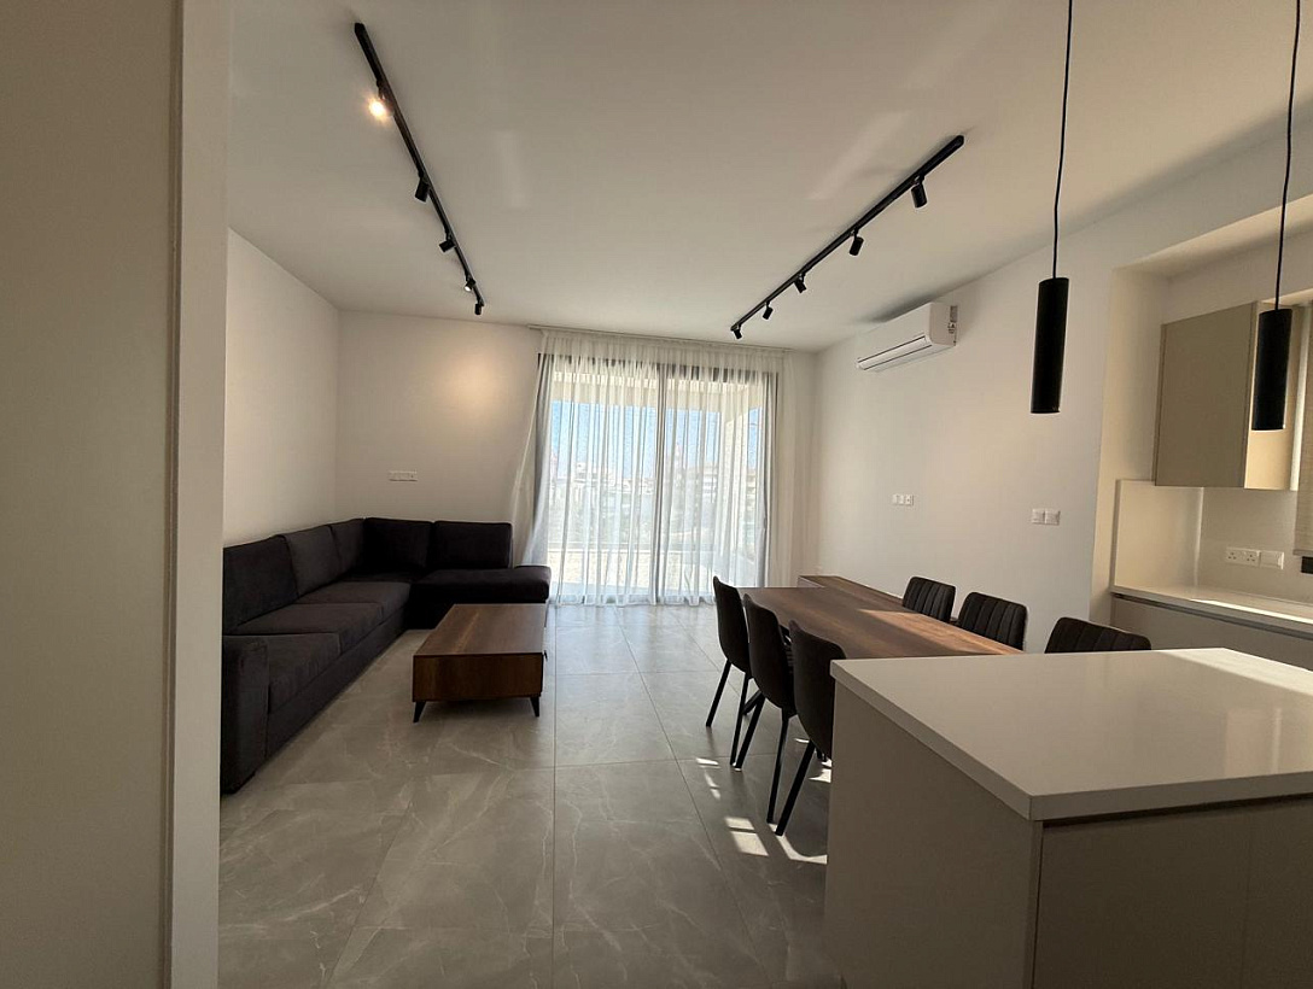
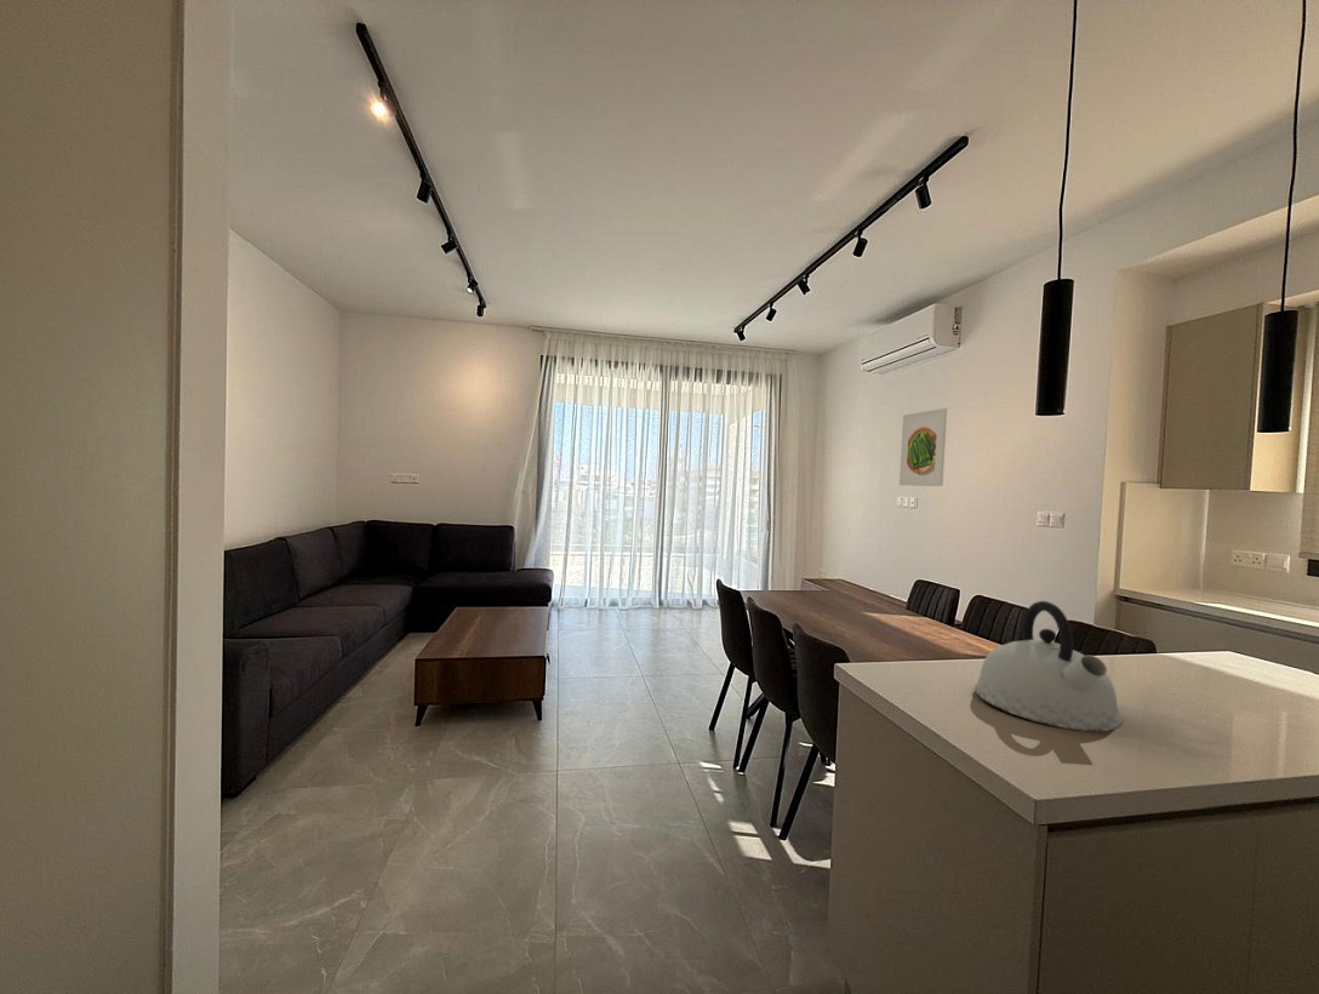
+ kettle [973,600,1124,732]
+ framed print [898,407,948,487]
